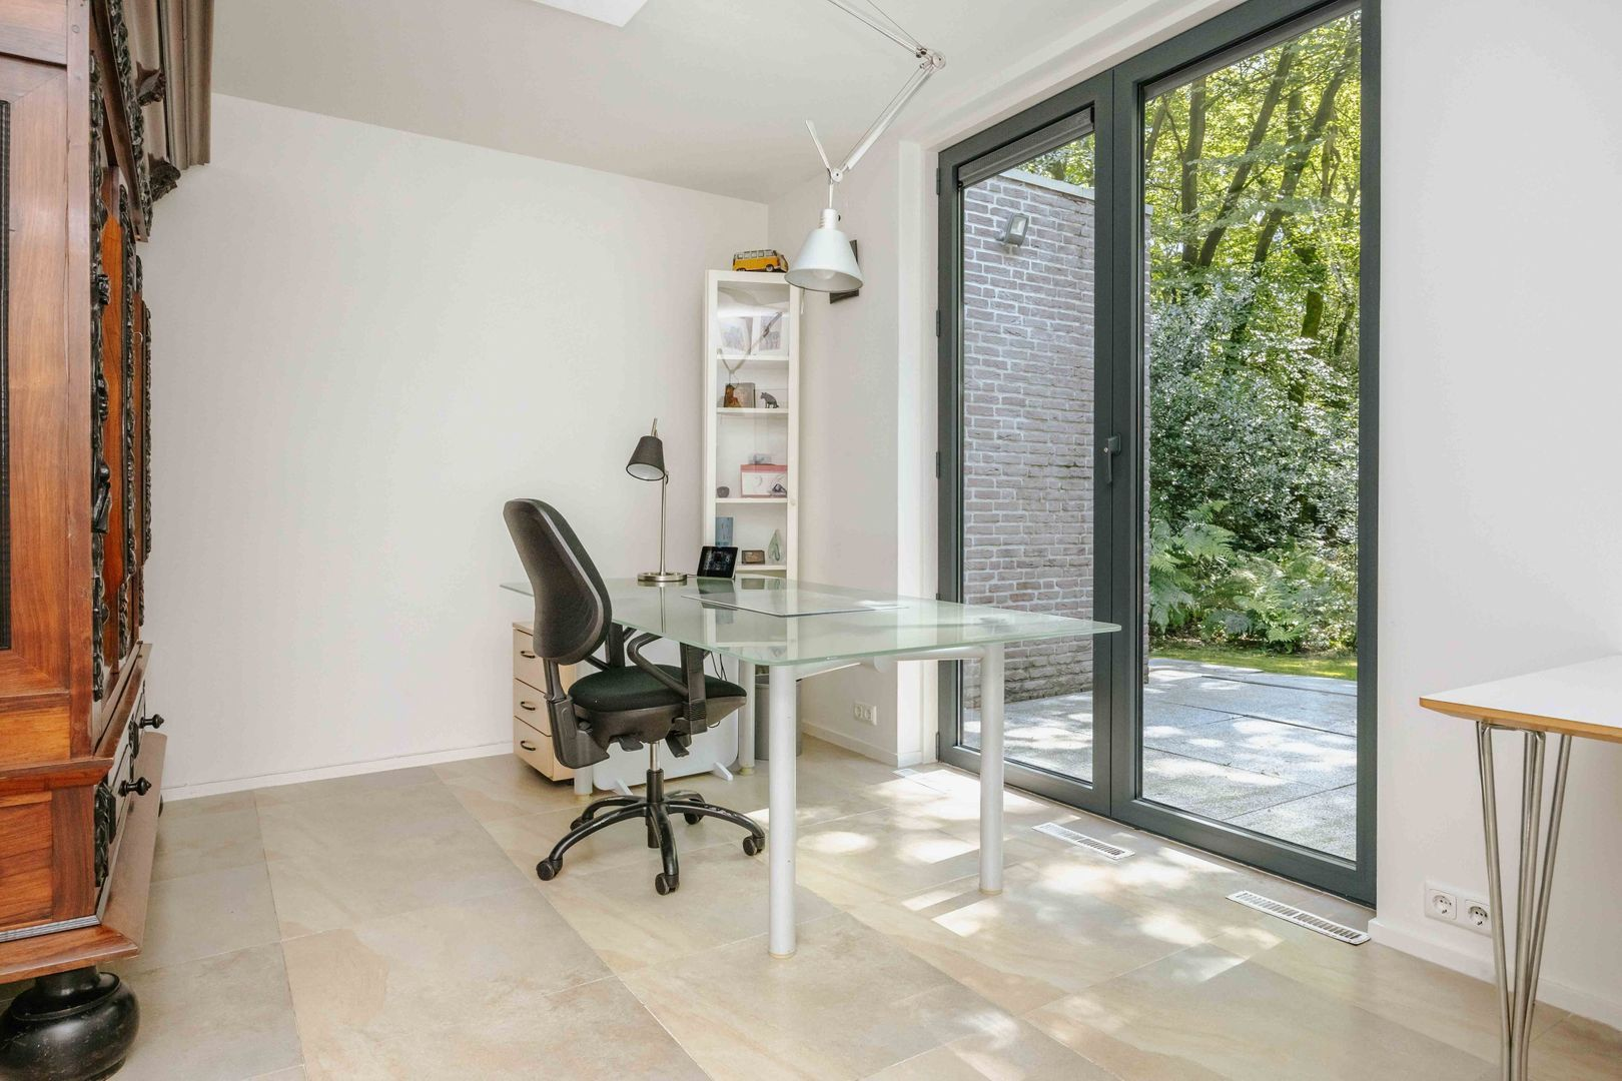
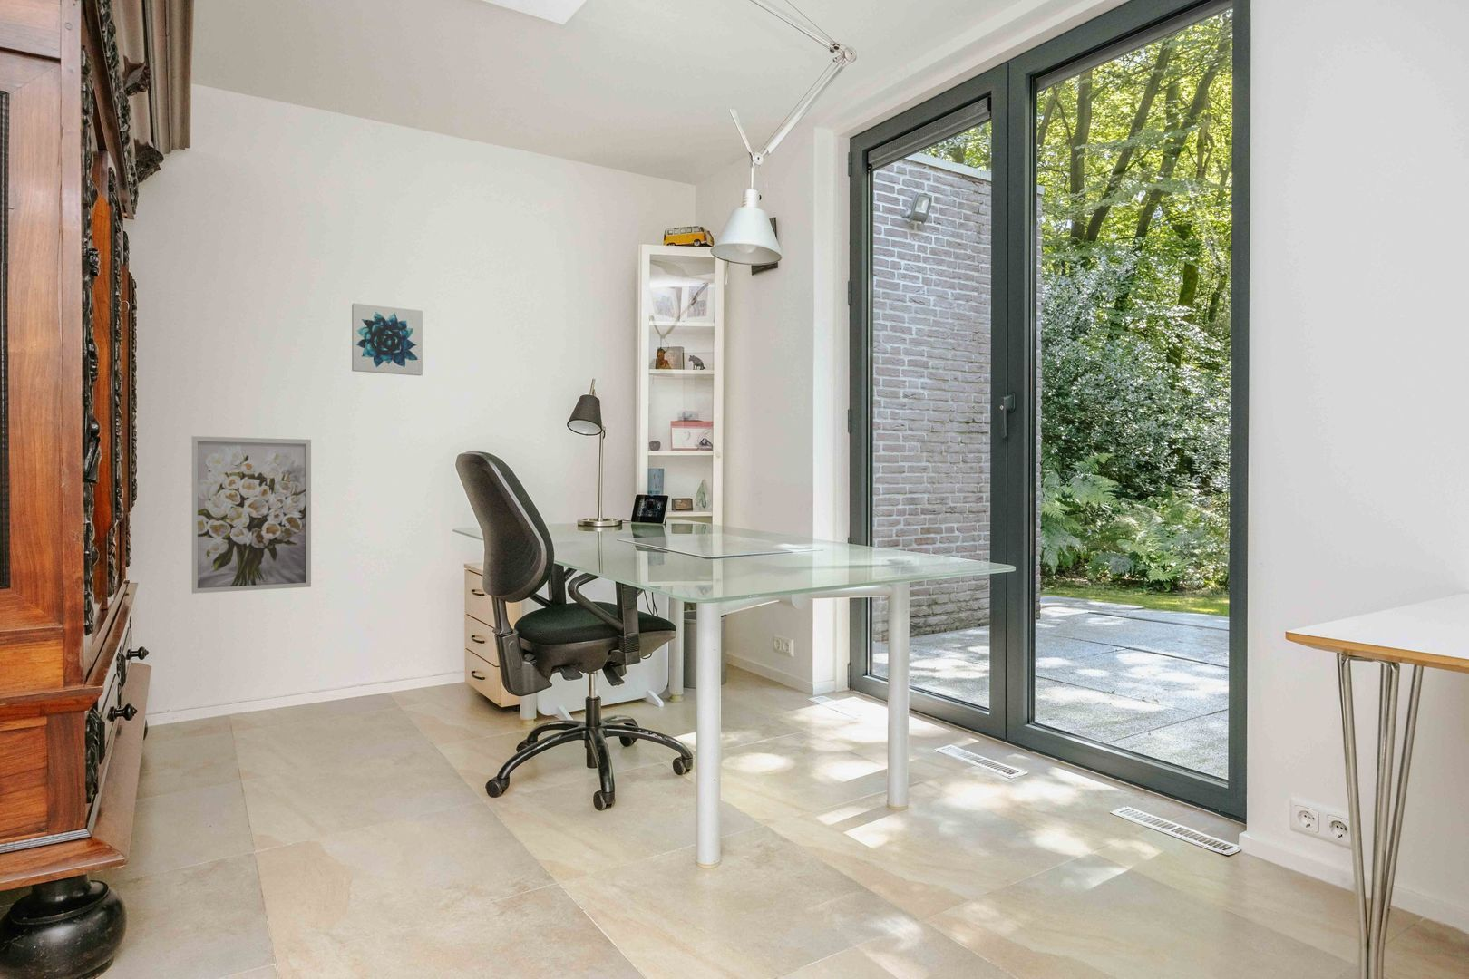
+ wall art [351,303,423,377]
+ wall art [191,435,312,594]
